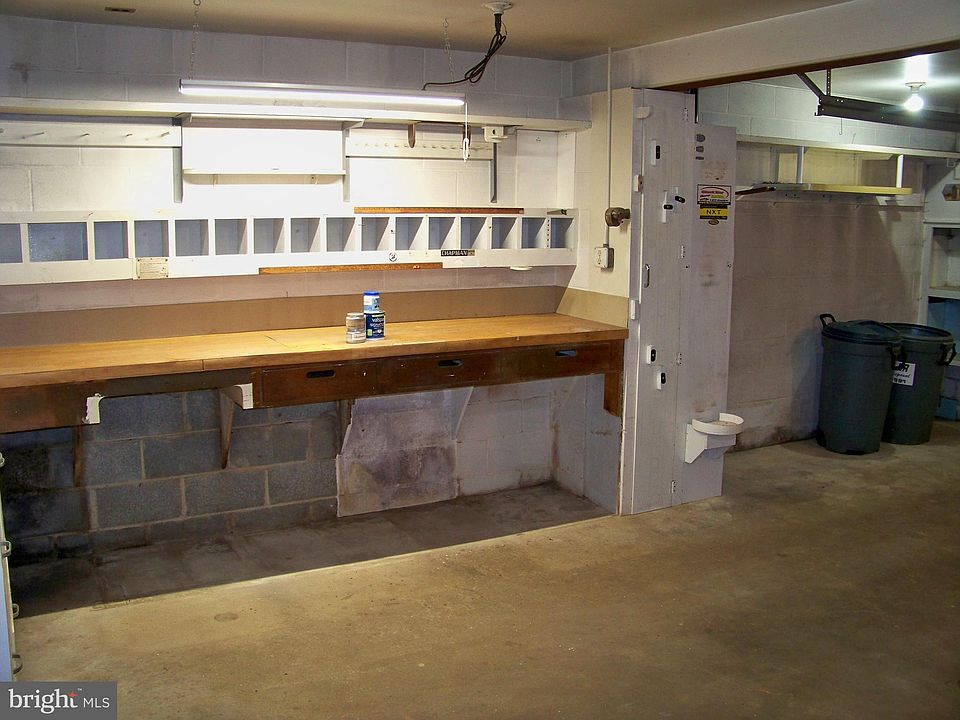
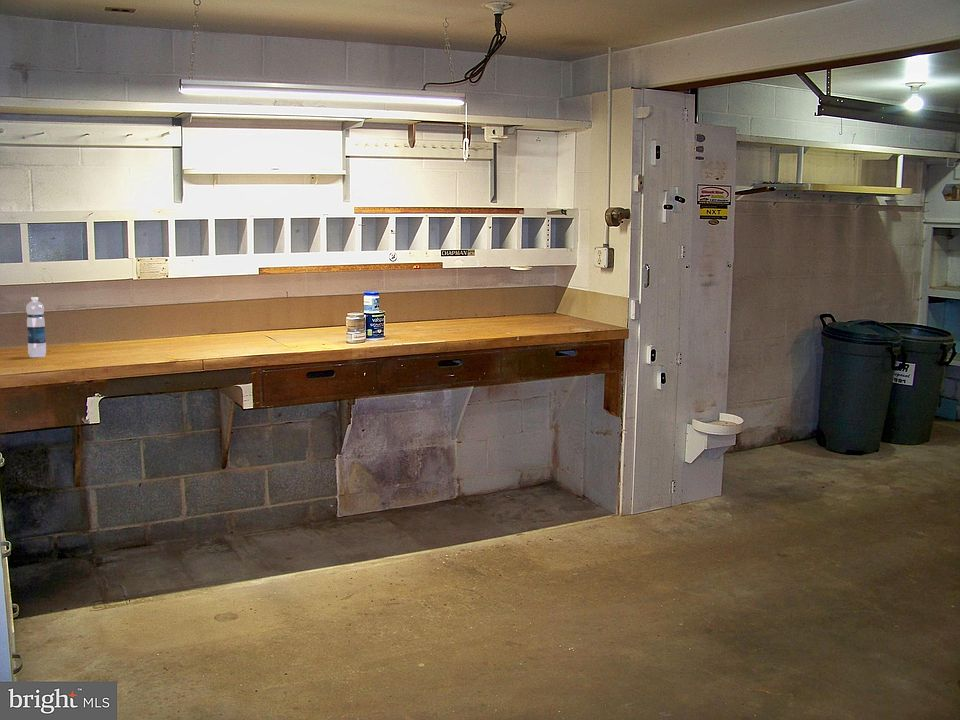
+ water bottle [25,296,47,358]
